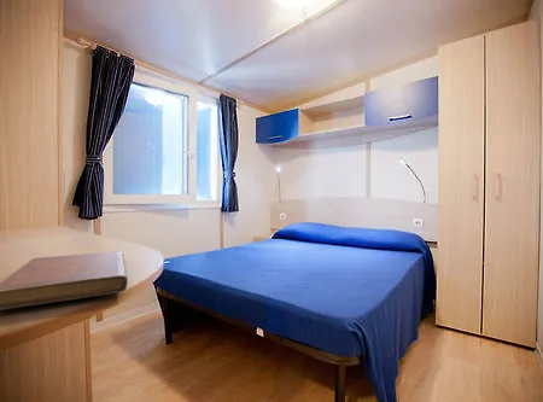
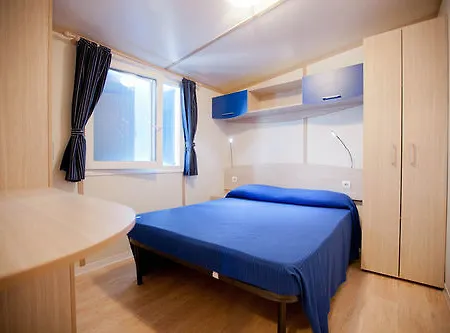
- notebook [0,250,129,311]
